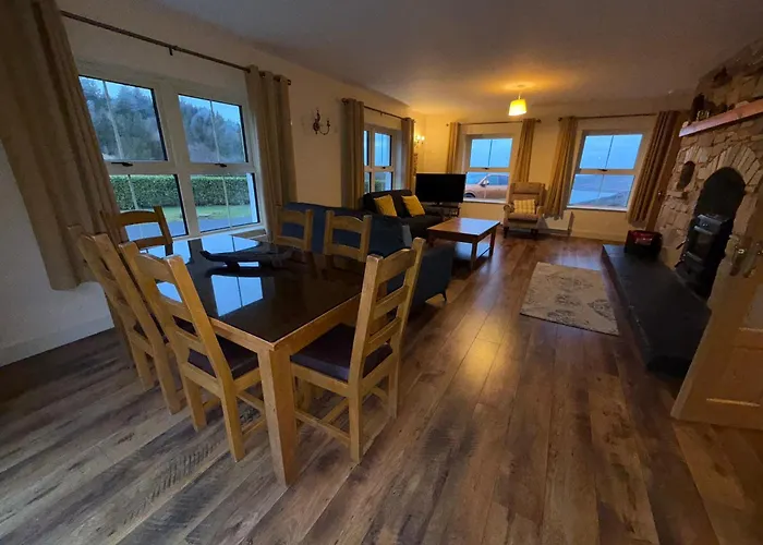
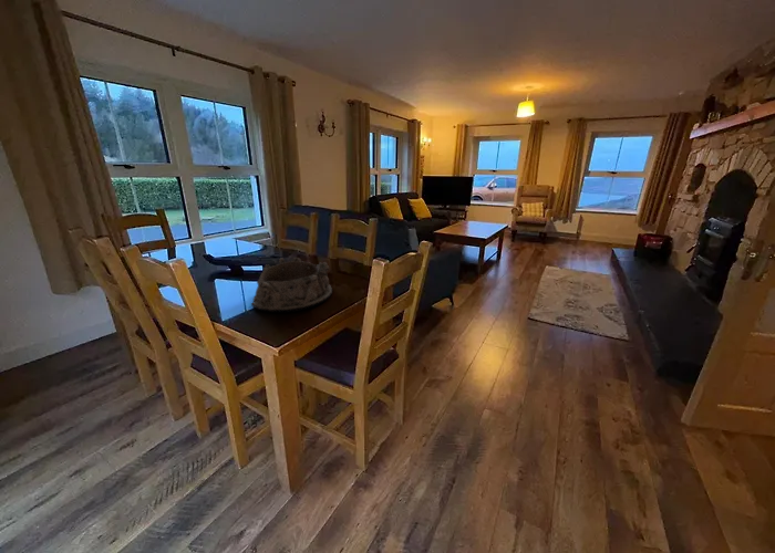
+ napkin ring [250,257,333,313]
